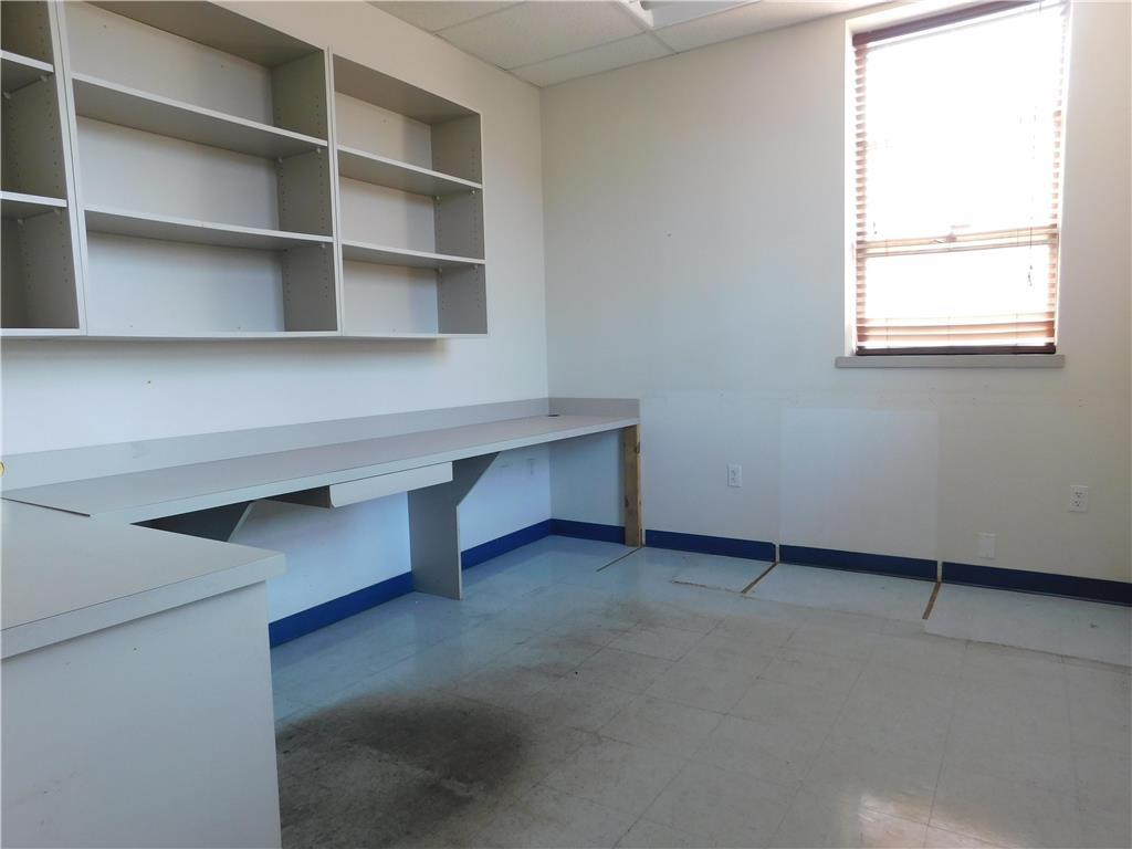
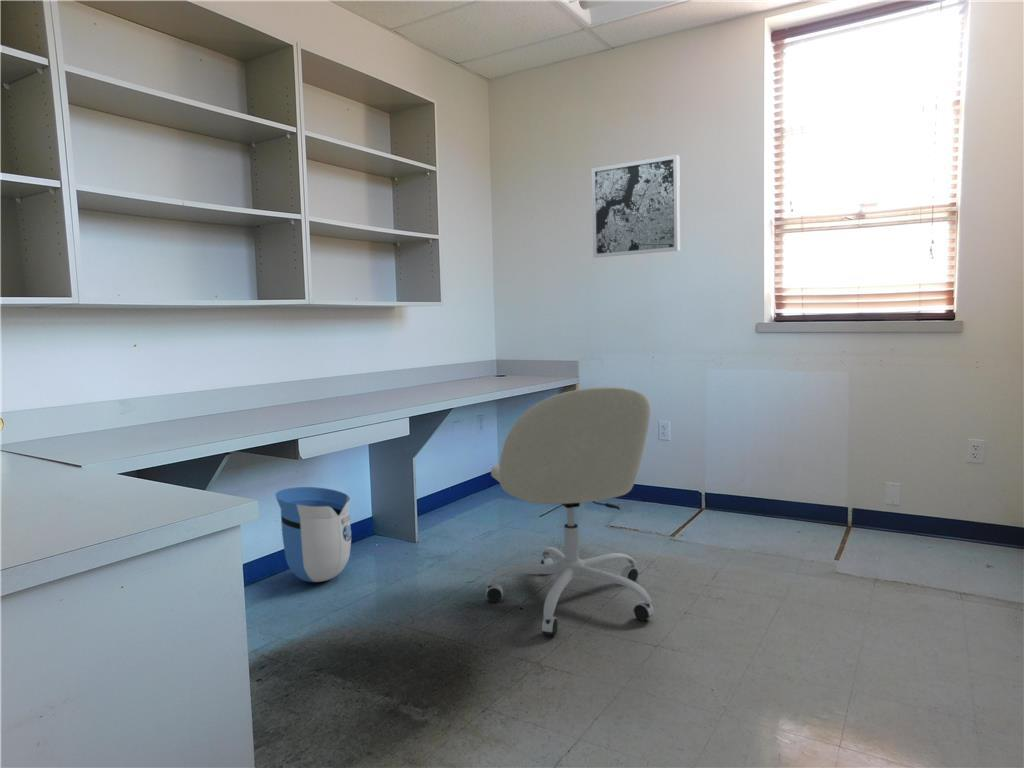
+ wall art [591,154,681,259]
+ office chair [485,386,655,637]
+ sun visor [274,486,352,583]
